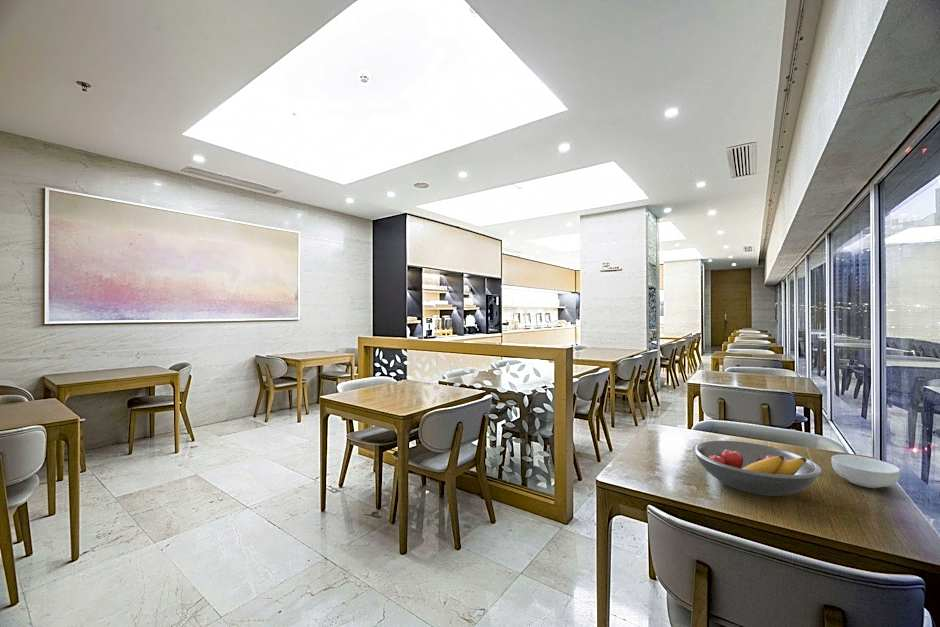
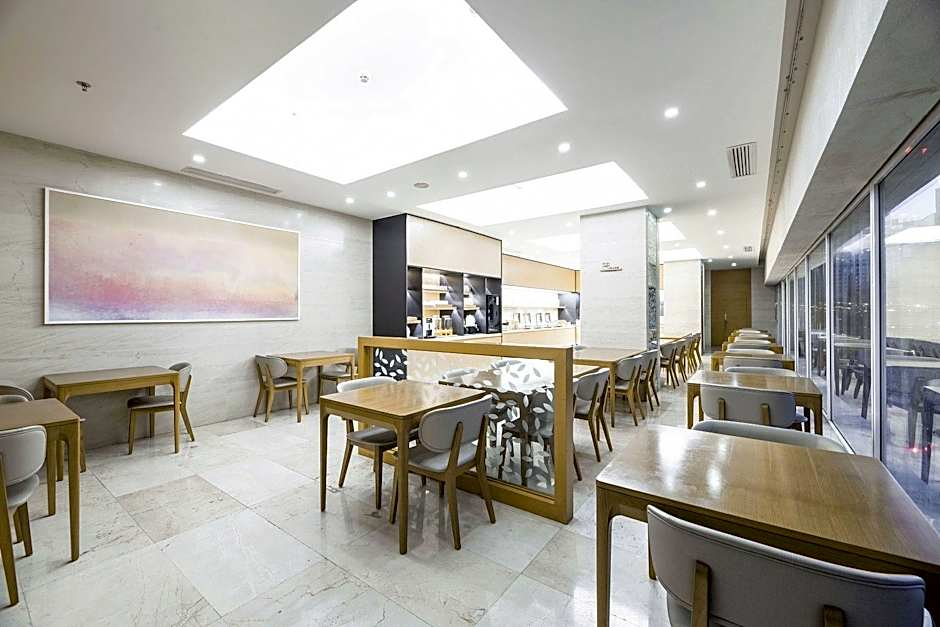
- fruit bowl [692,440,823,497]
- cereal bowl [830,454,901,489]
